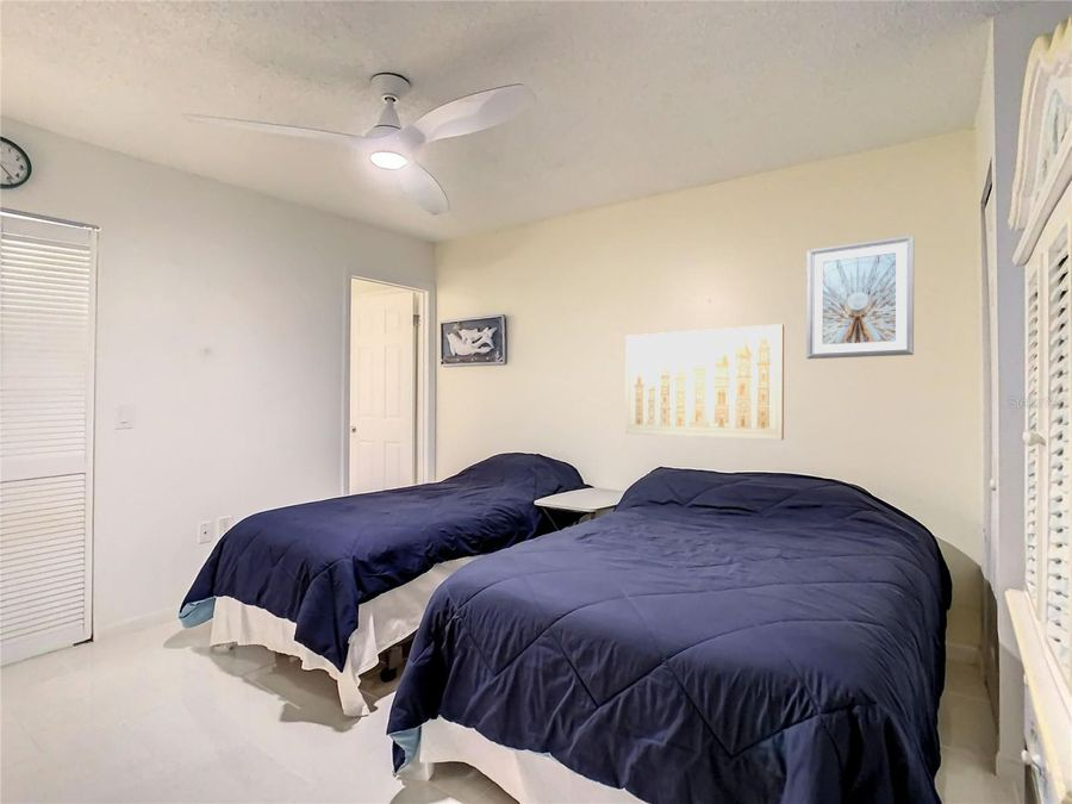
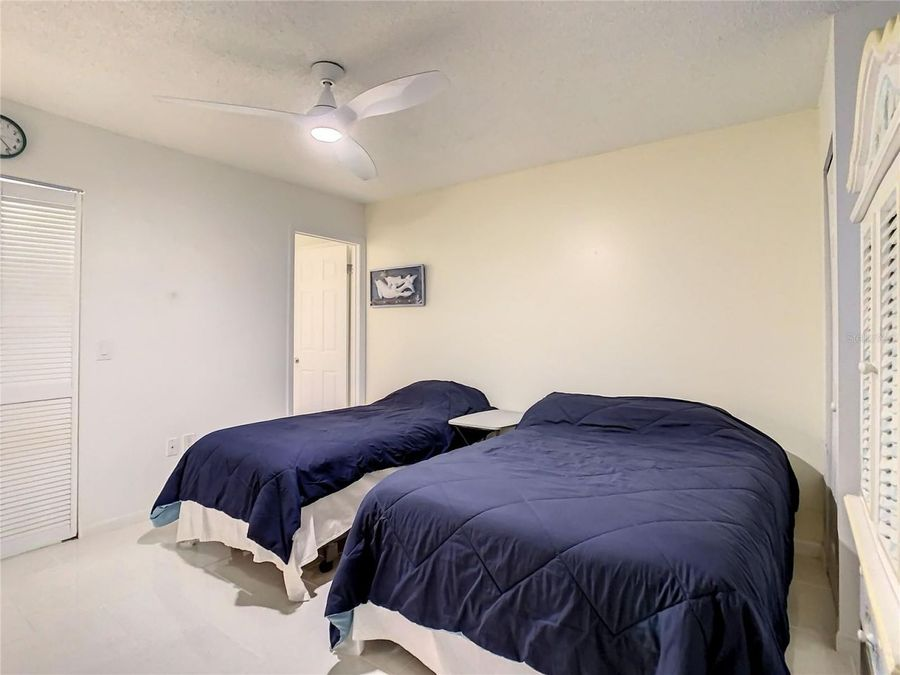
- wall art [624,323,785,441]
- picture frame [805,233,915,360]
